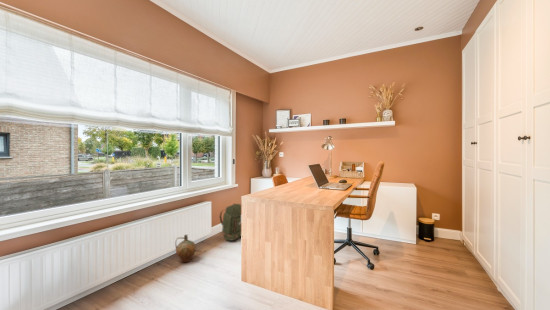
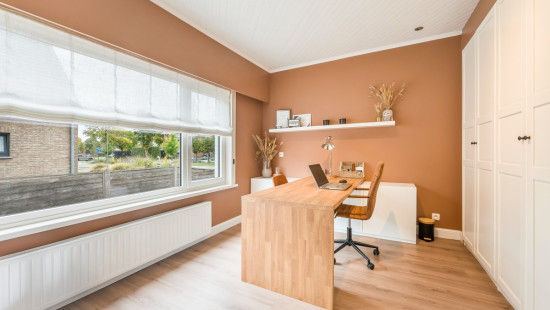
- ceramic jug [174,234,197,264]
- backpack [218,203,242,242]
